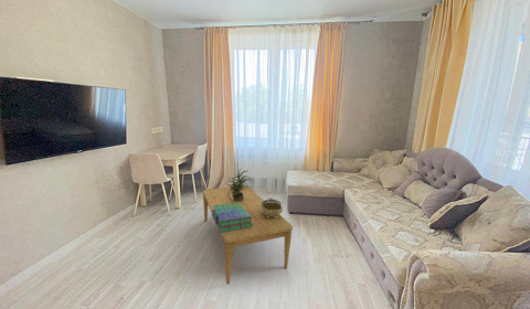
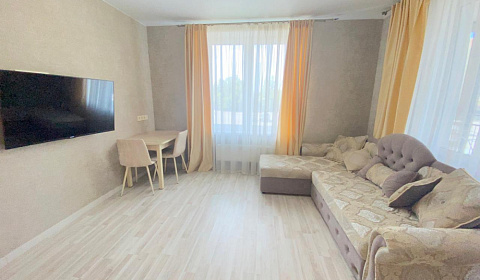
- stack of books [210,202,253,234]
- potted plant [226,168,254,201]
- coffee table [202,187,294,286]
- decorative container [262,196,284,217]
